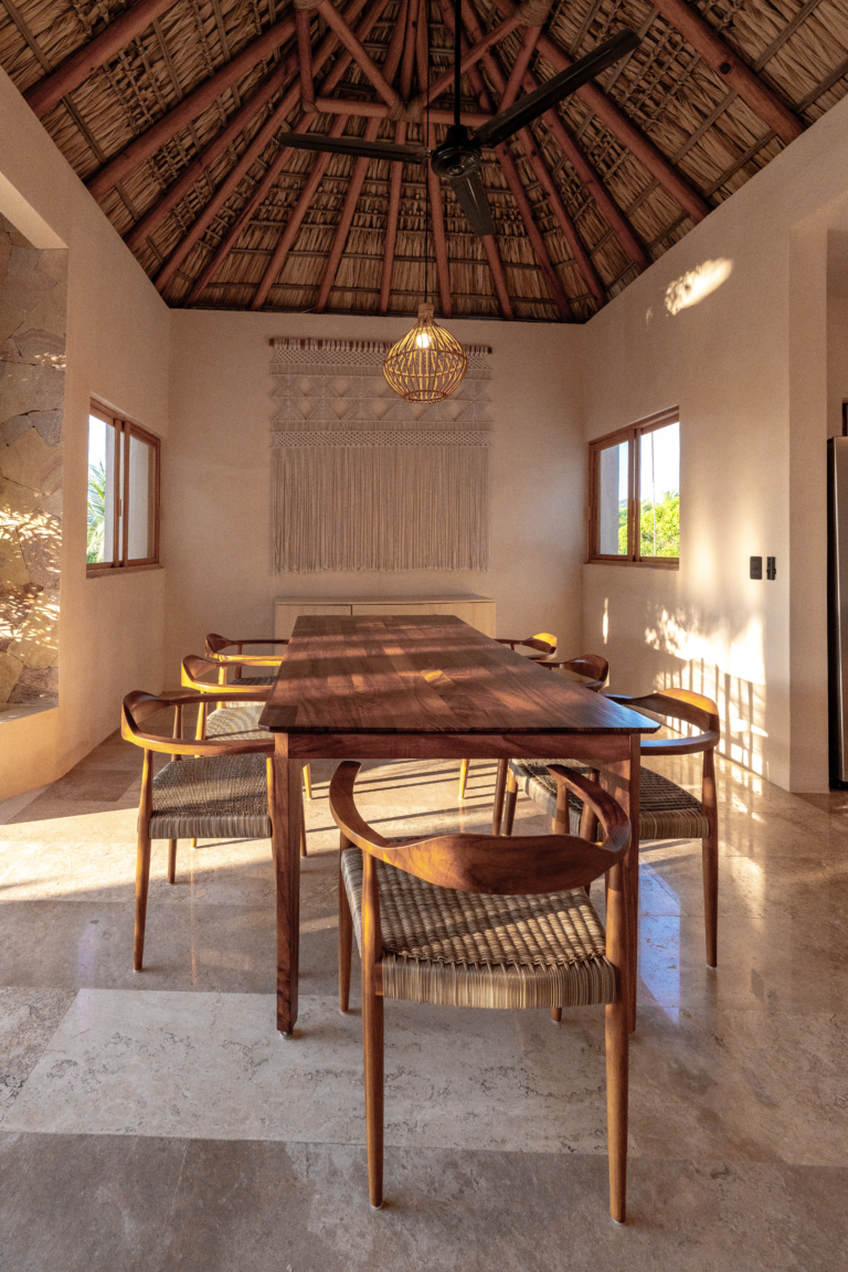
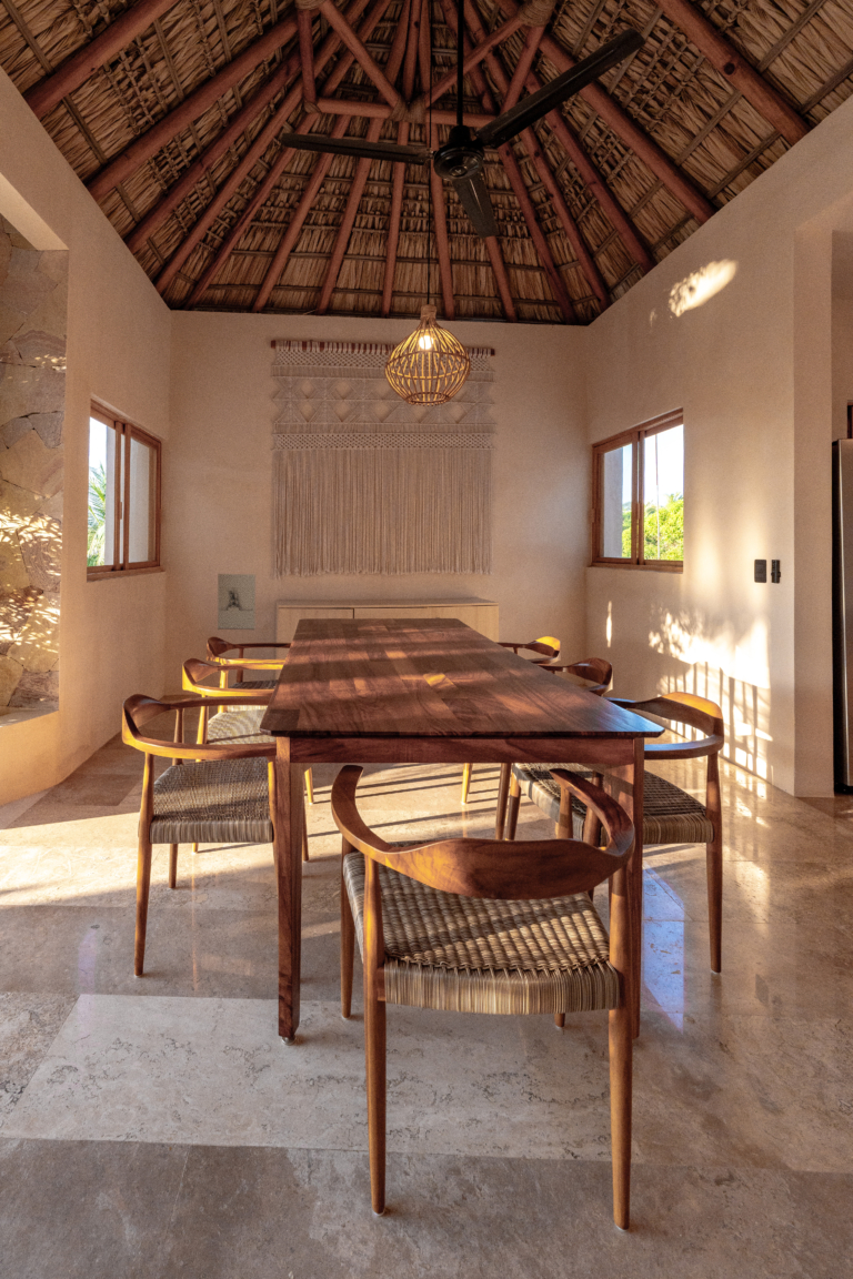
+ wall sculpture [217,573,257,631]
